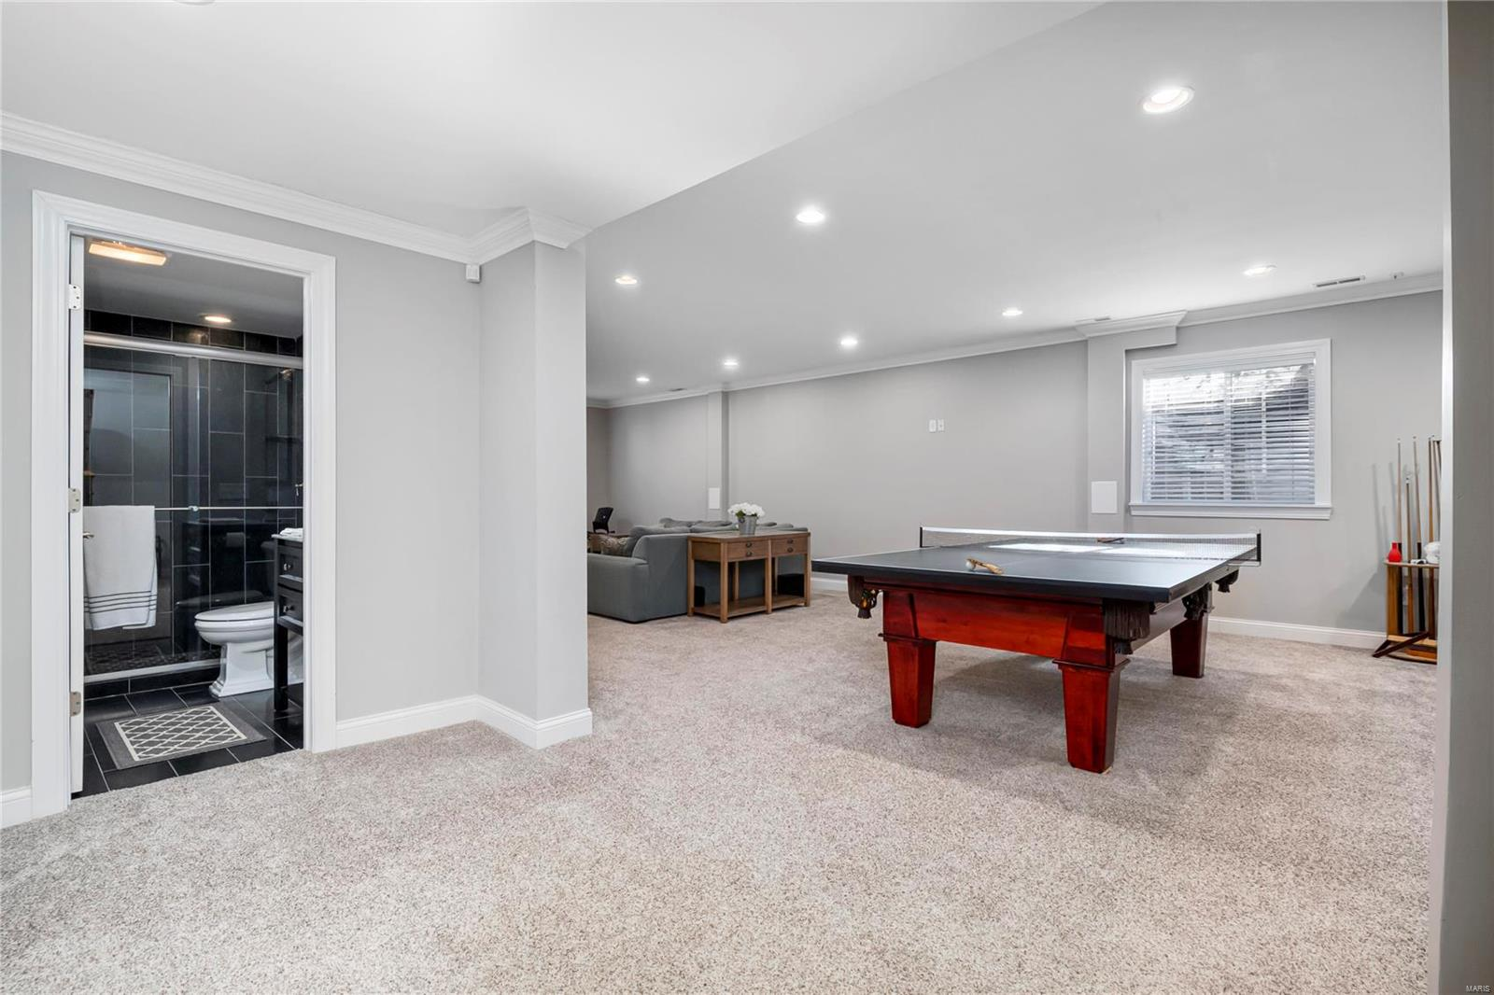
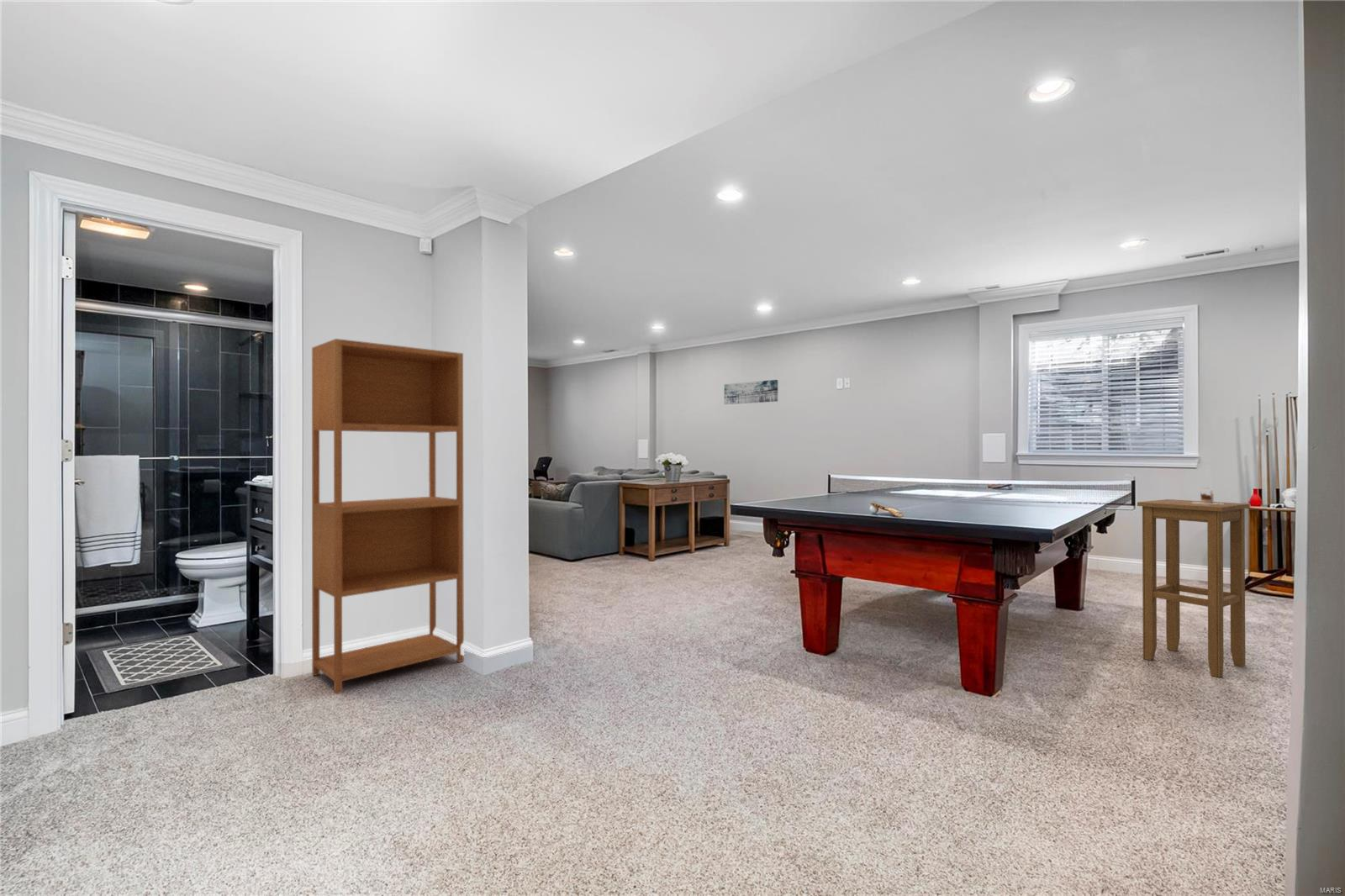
+ wall art [724,379,778,405]
+ beer mug [1193,487,1224,504]
+ stool [1137,498,1251,678]
+ bookcase [311,338,465,695]
